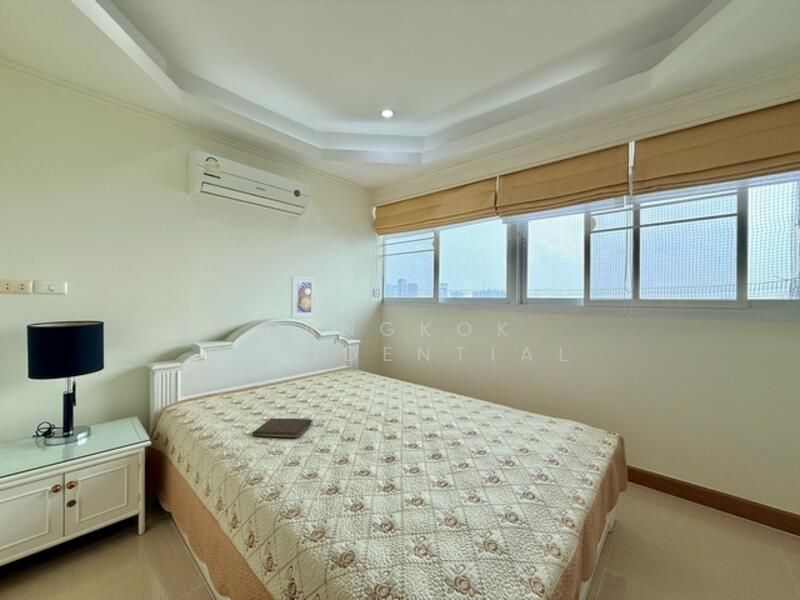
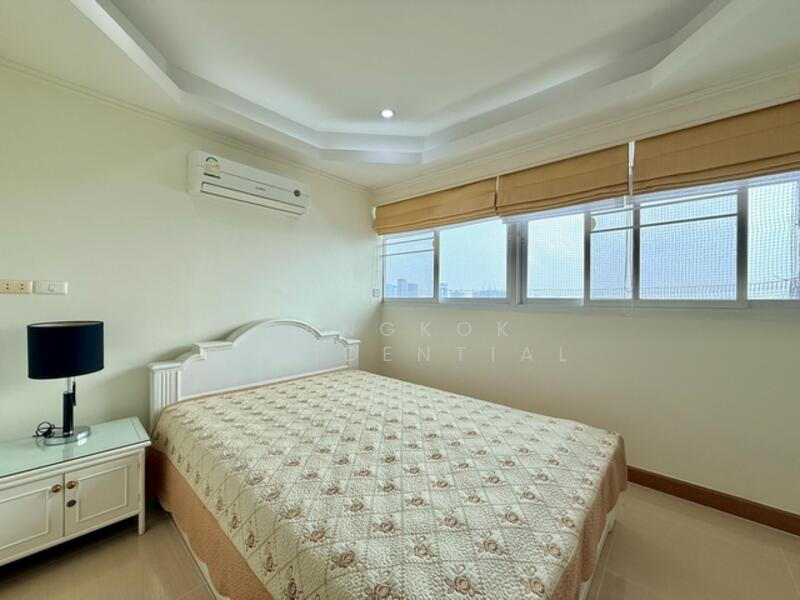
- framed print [290,275,317,319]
- book [251,417,313,439]
